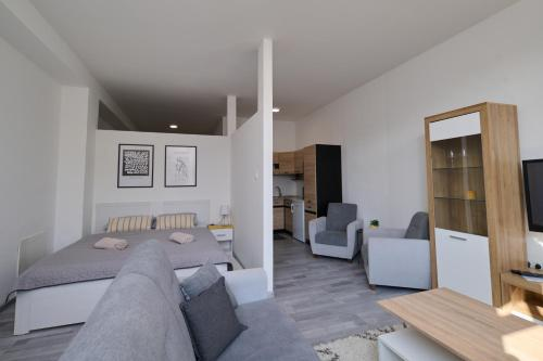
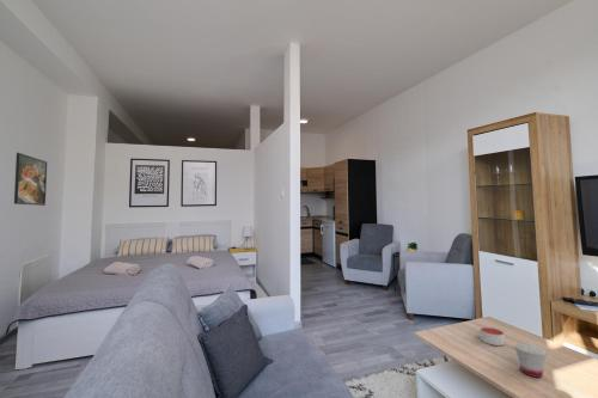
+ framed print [13,152,48,207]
+ cup [513,341,549,379]
+ candle [478,325,506,347]
